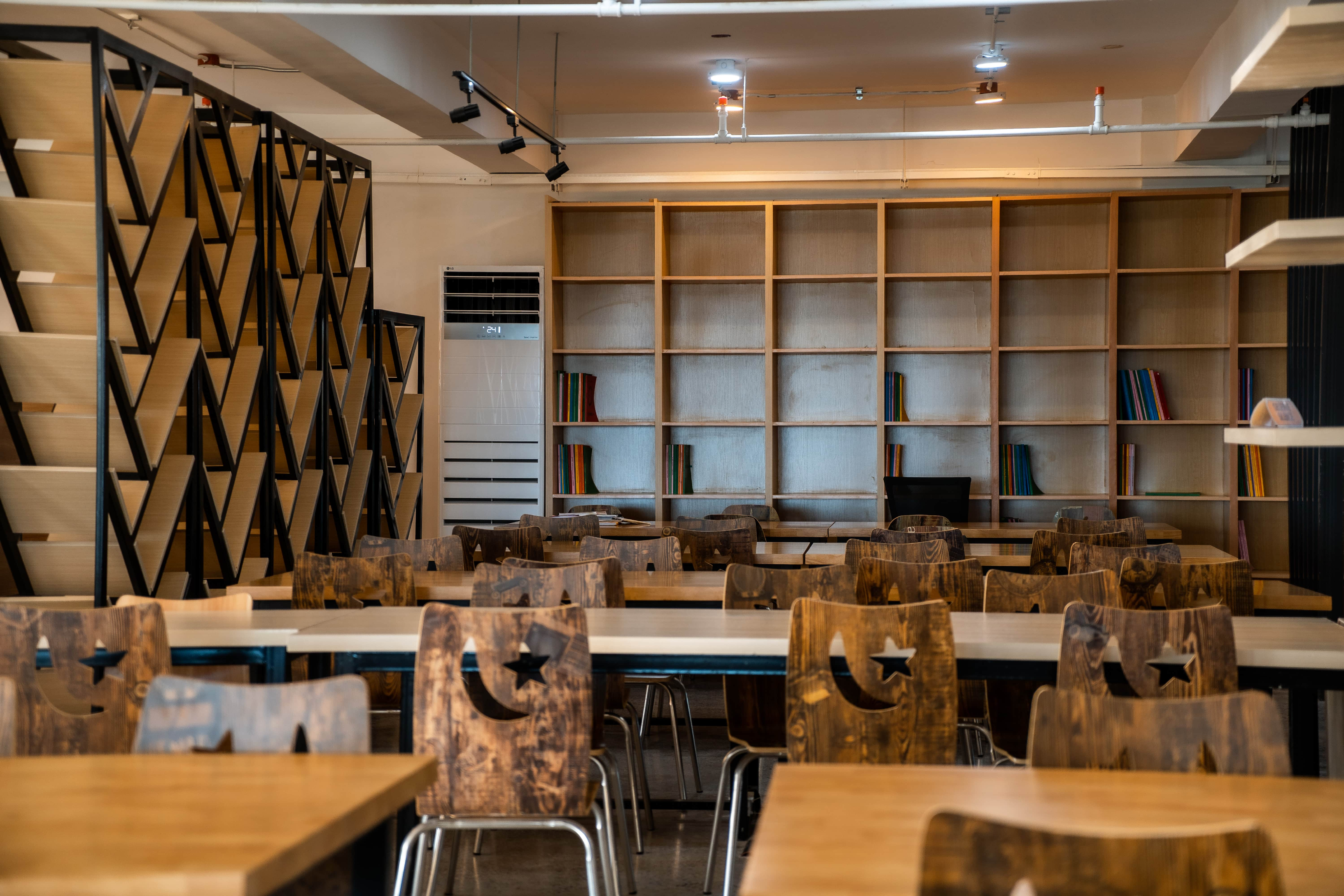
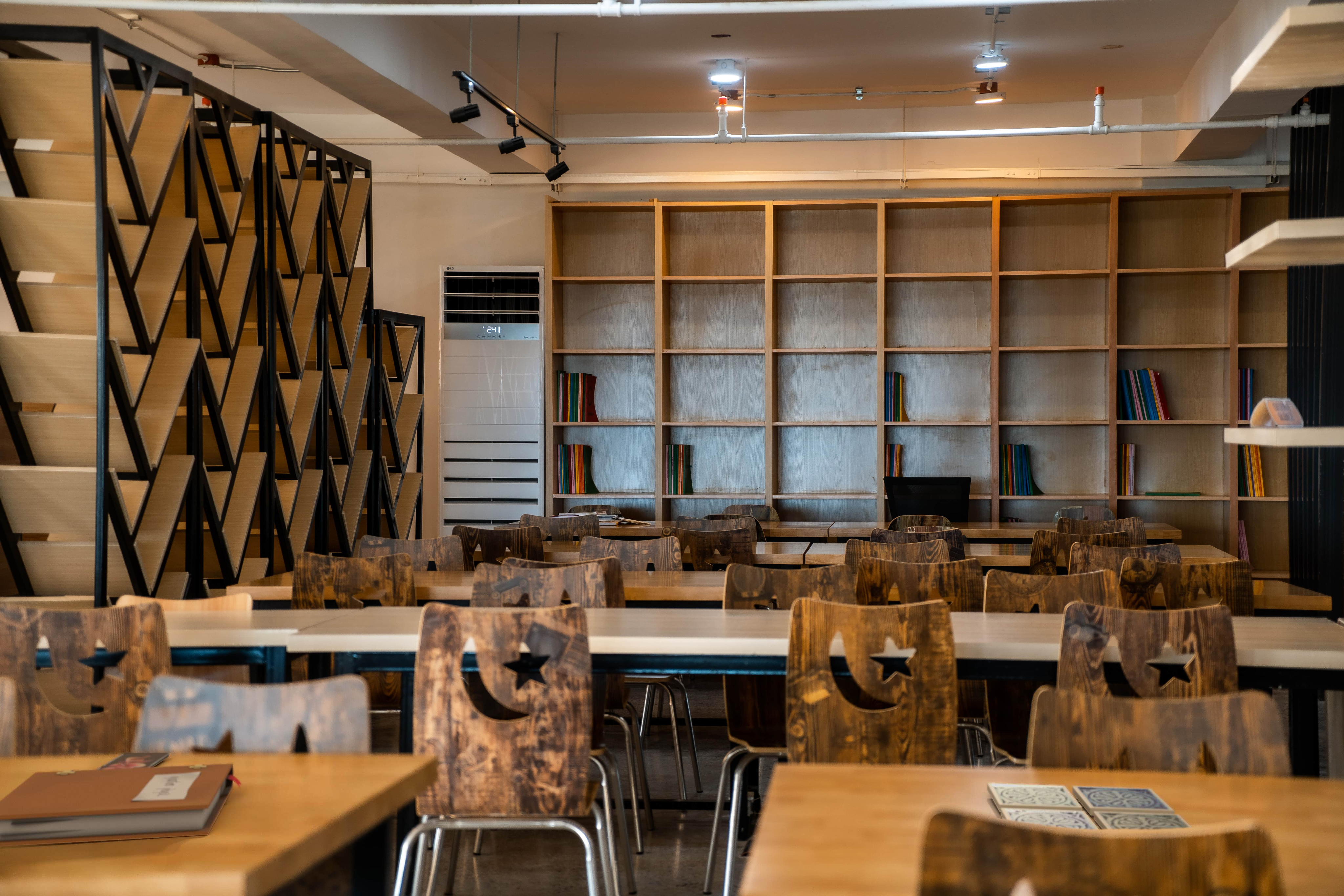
+ notebook [0,763,242,847]
+ drink coaster [987,783,1192,830]
+ smartphone [95,752,170,770]
